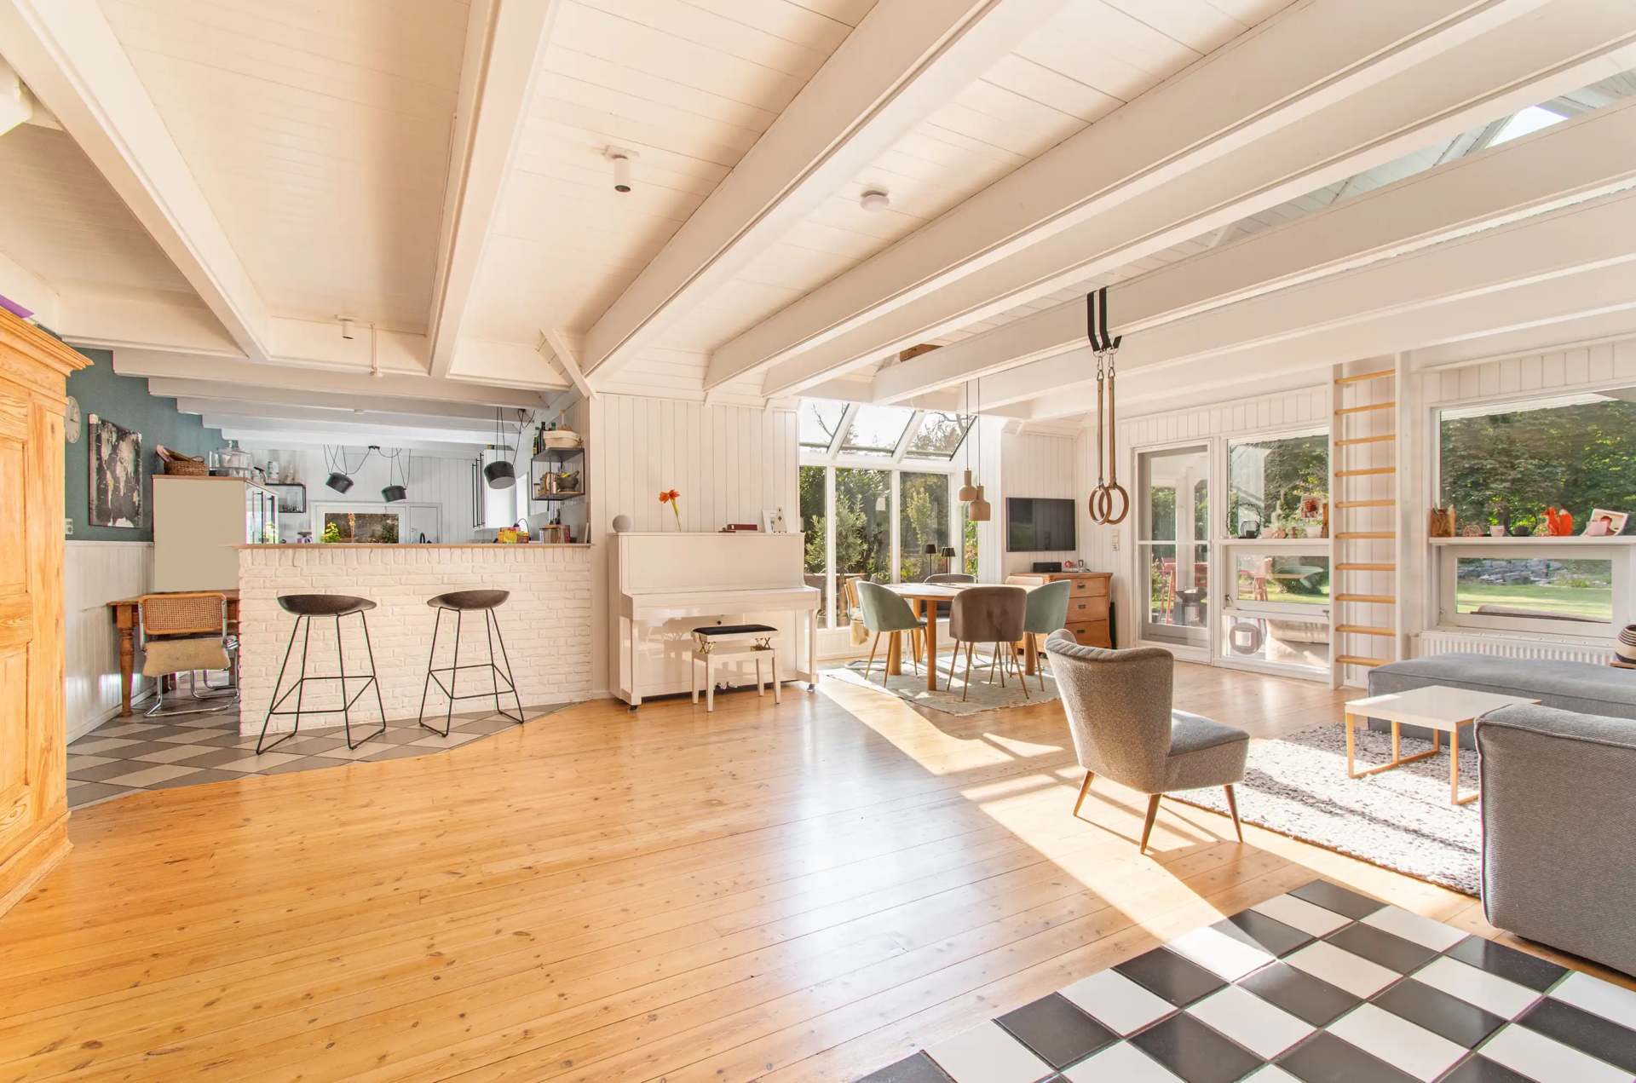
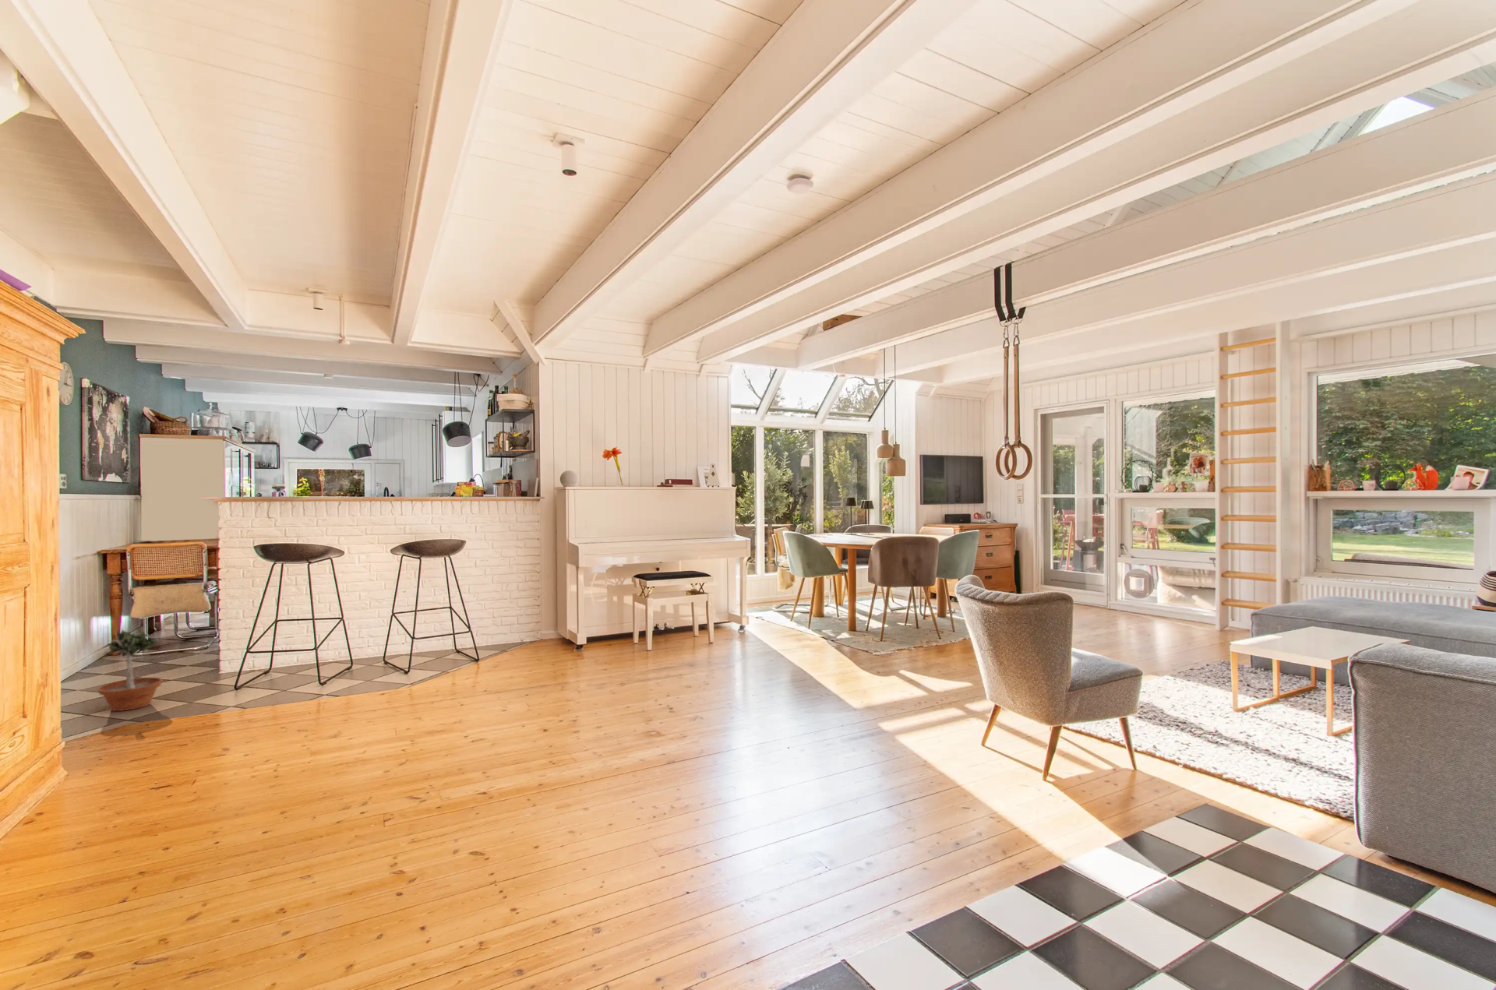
+ potted tree [96,630,164,712]
